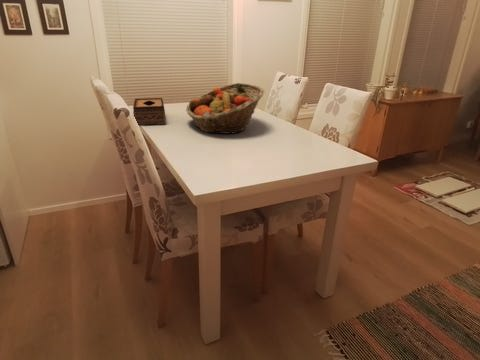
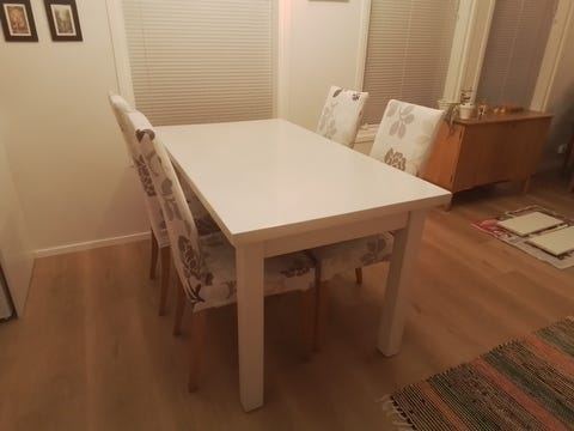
- tissue box [132,97,166,127]
- fruit basket [185,82,265,135]
